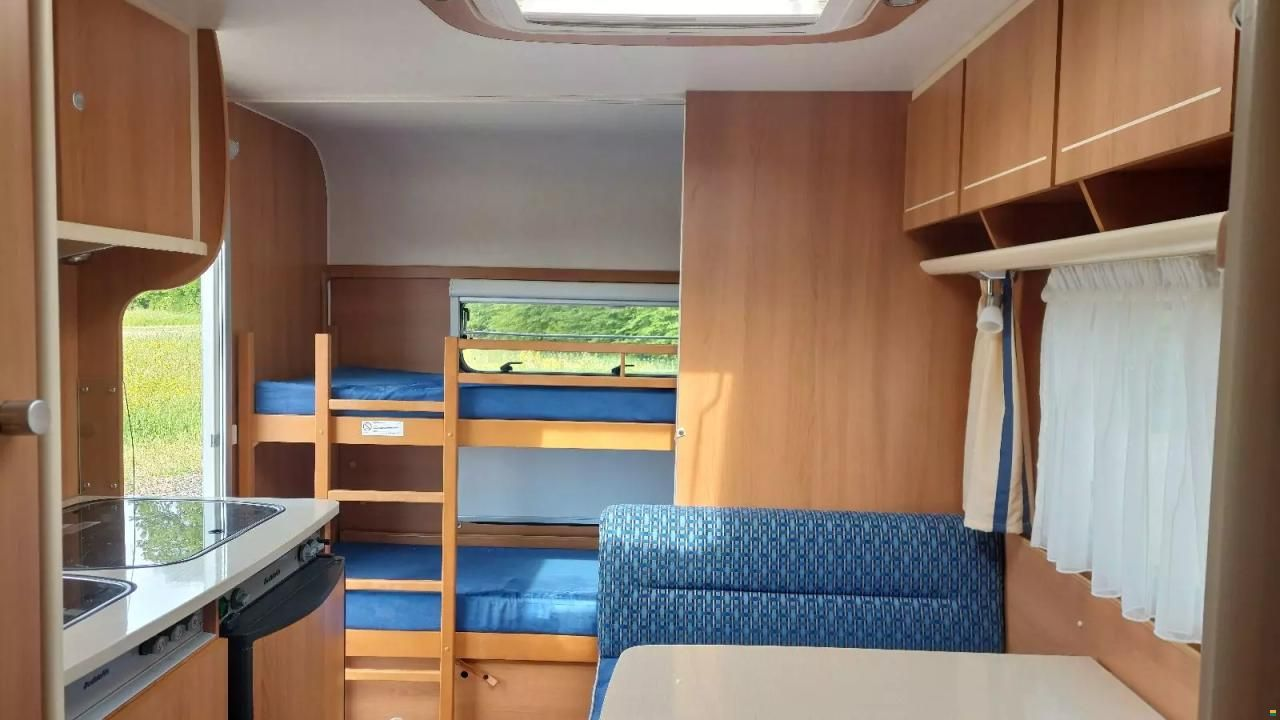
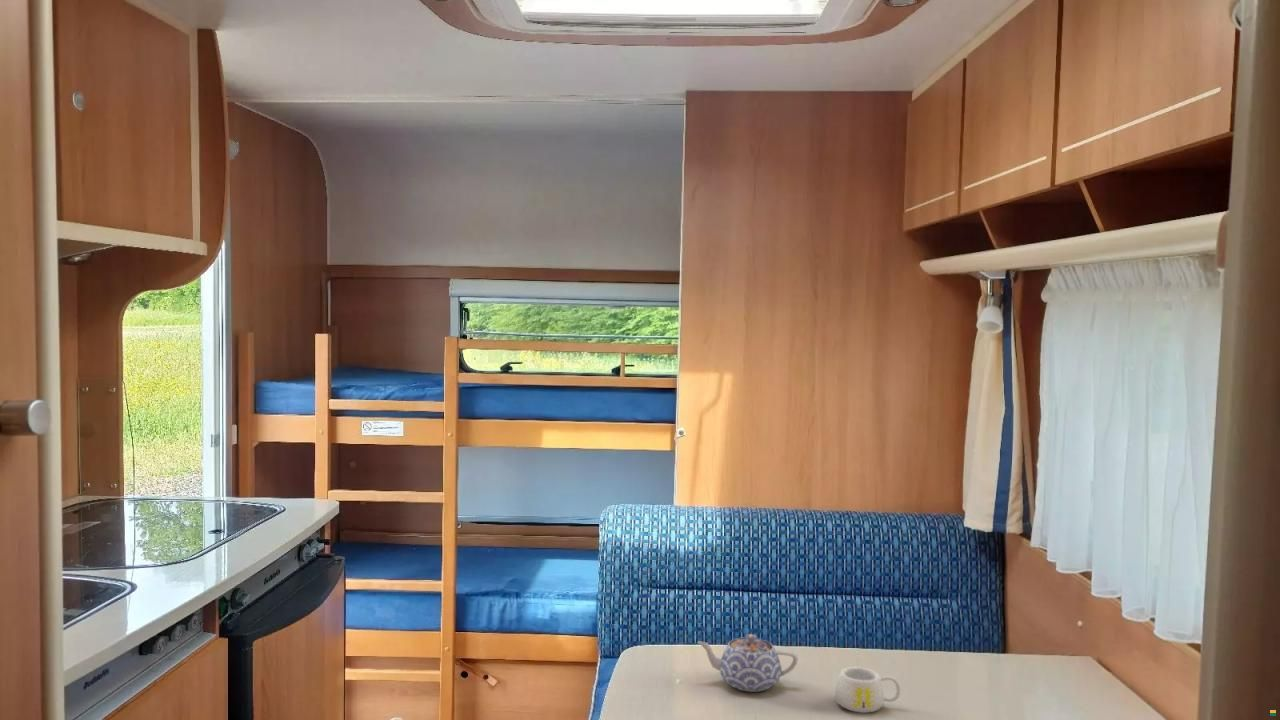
+ teapot [697,633,799,692]
+ mug [834,666,901,714]
